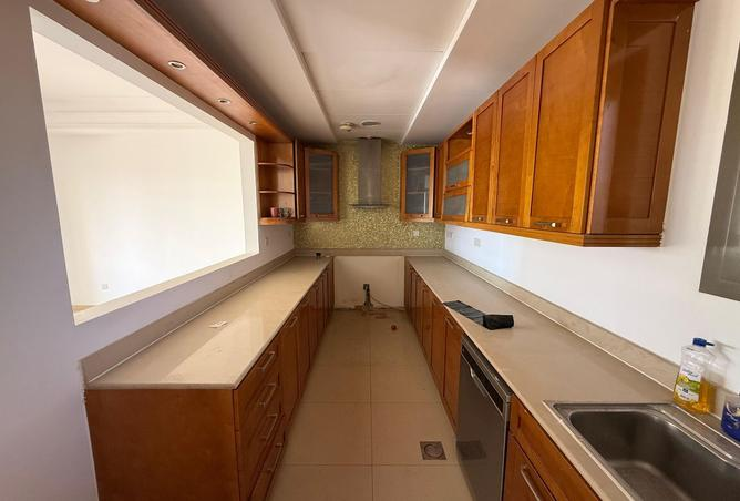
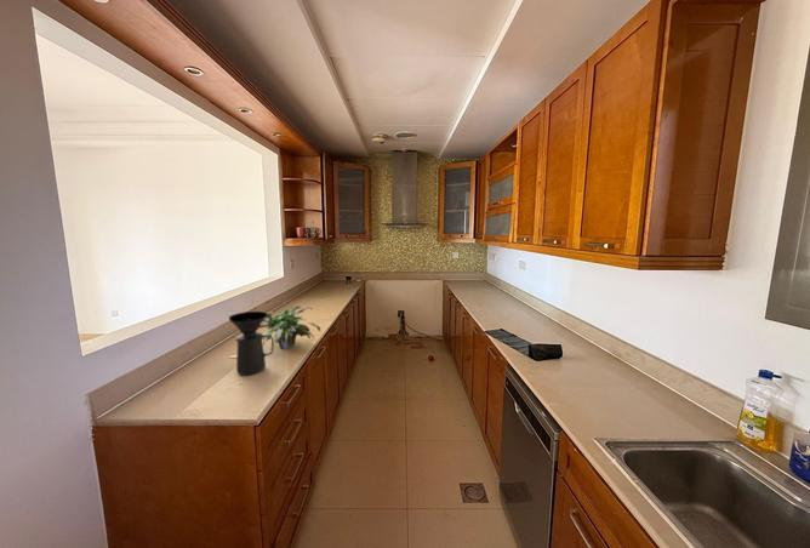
+ potted plant [262,304,321,350]
+ coffee maker [228,310,275,376]
